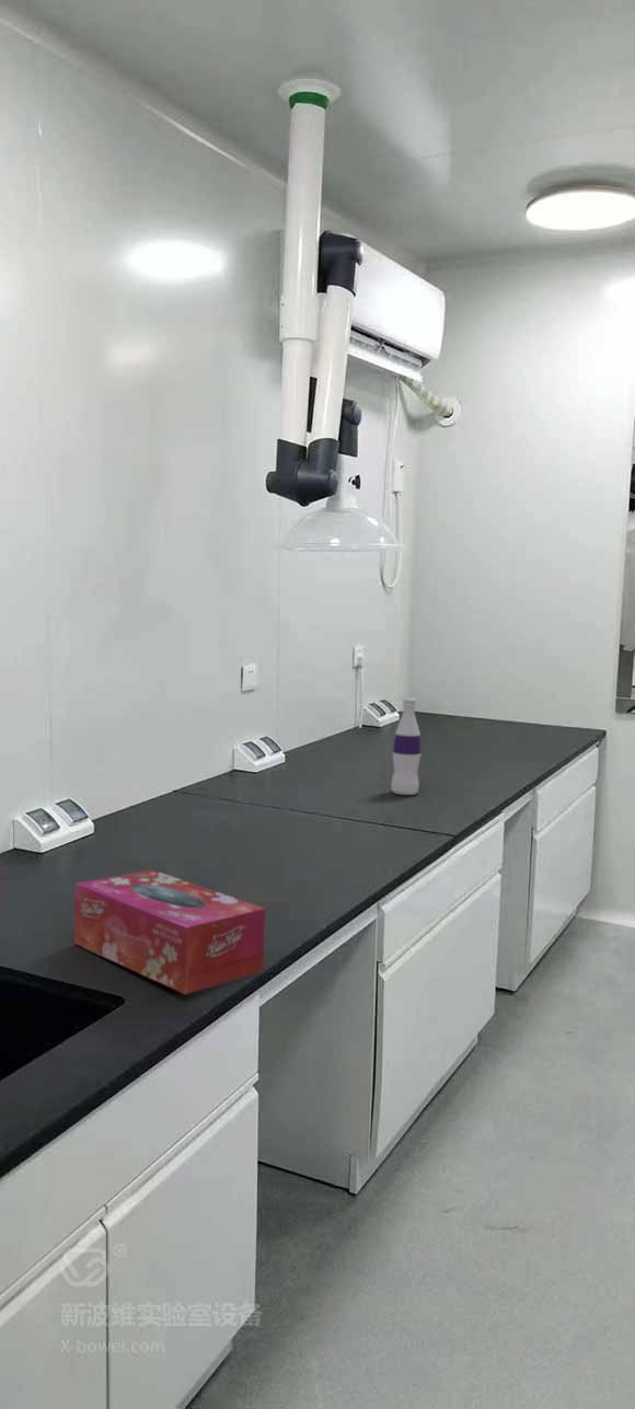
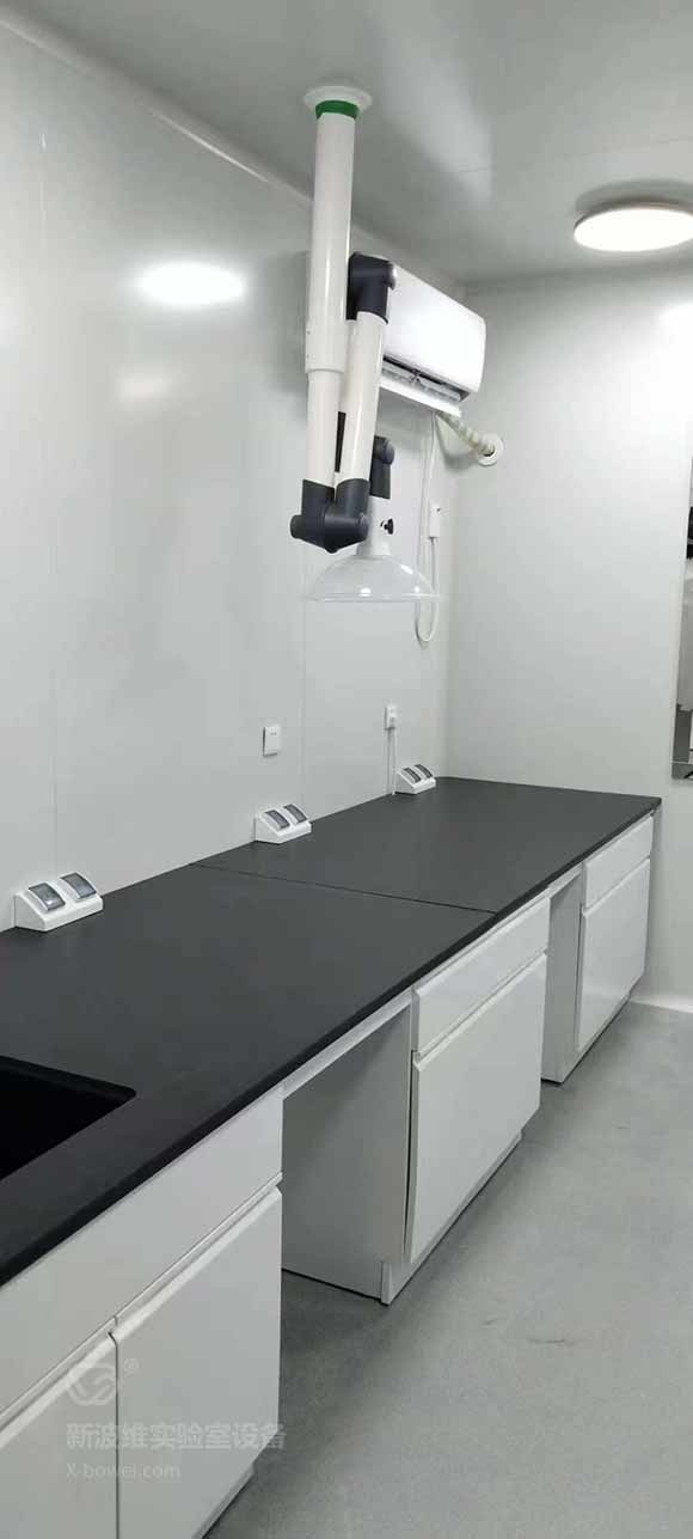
- tissue box [73,868,267,995]
- bottle [390,696,423,796]
